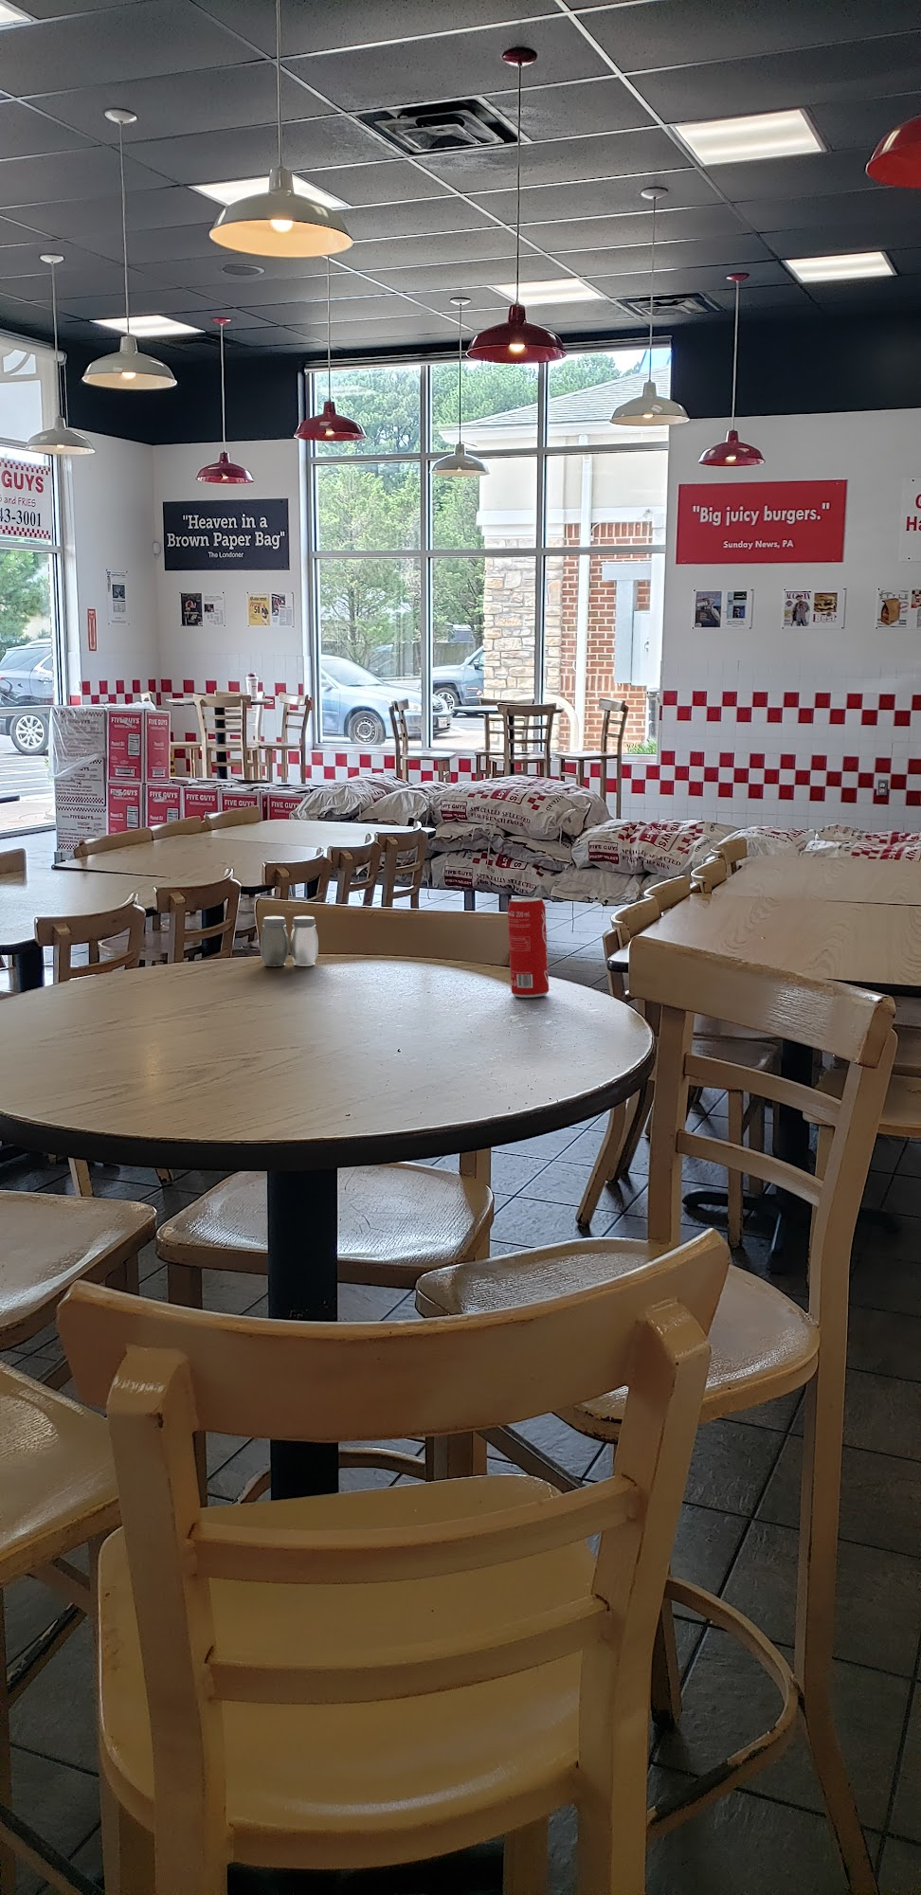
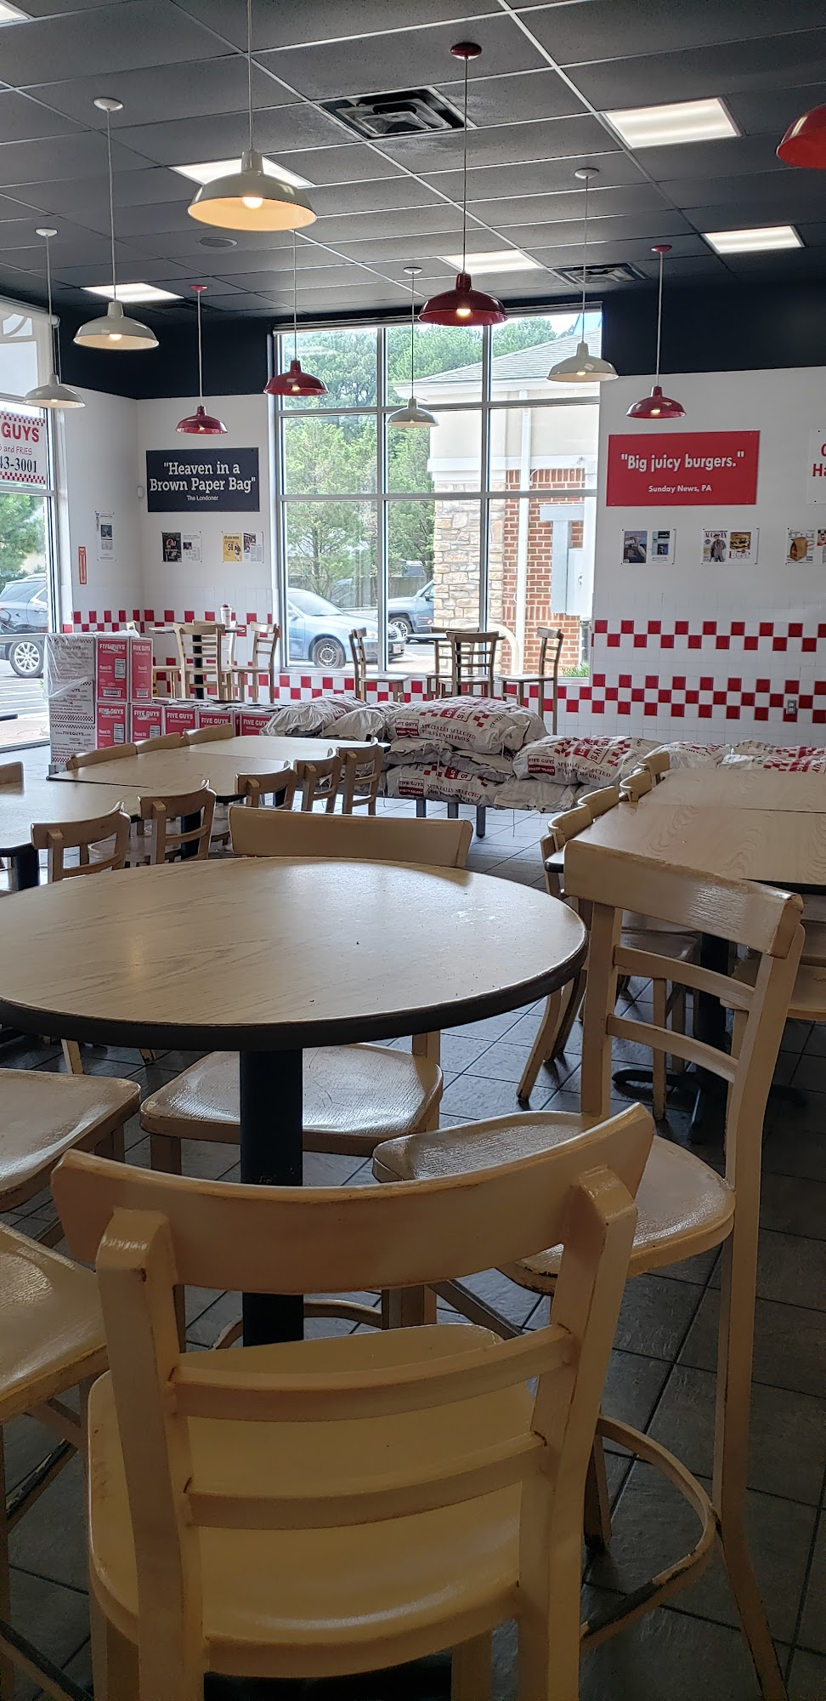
- beverage can [506,897,550,998]
- salt and pepper shaker [260,915,319,967]
